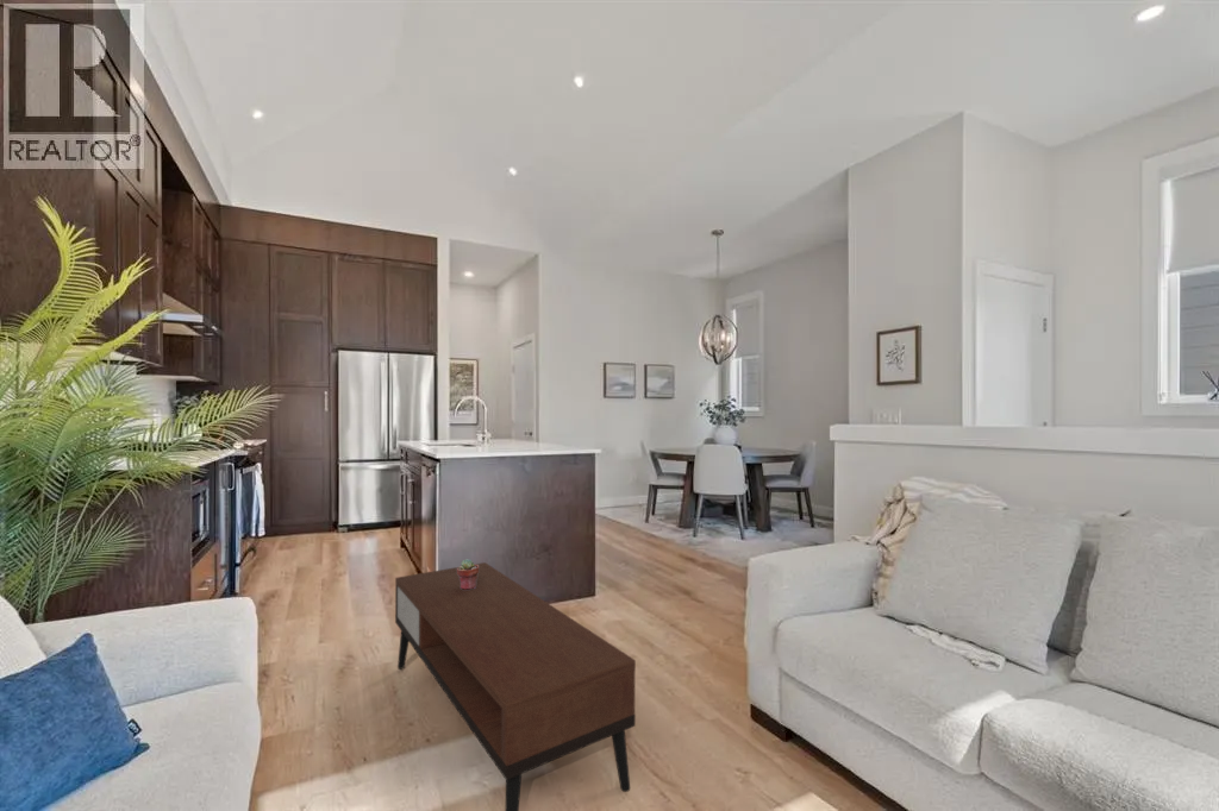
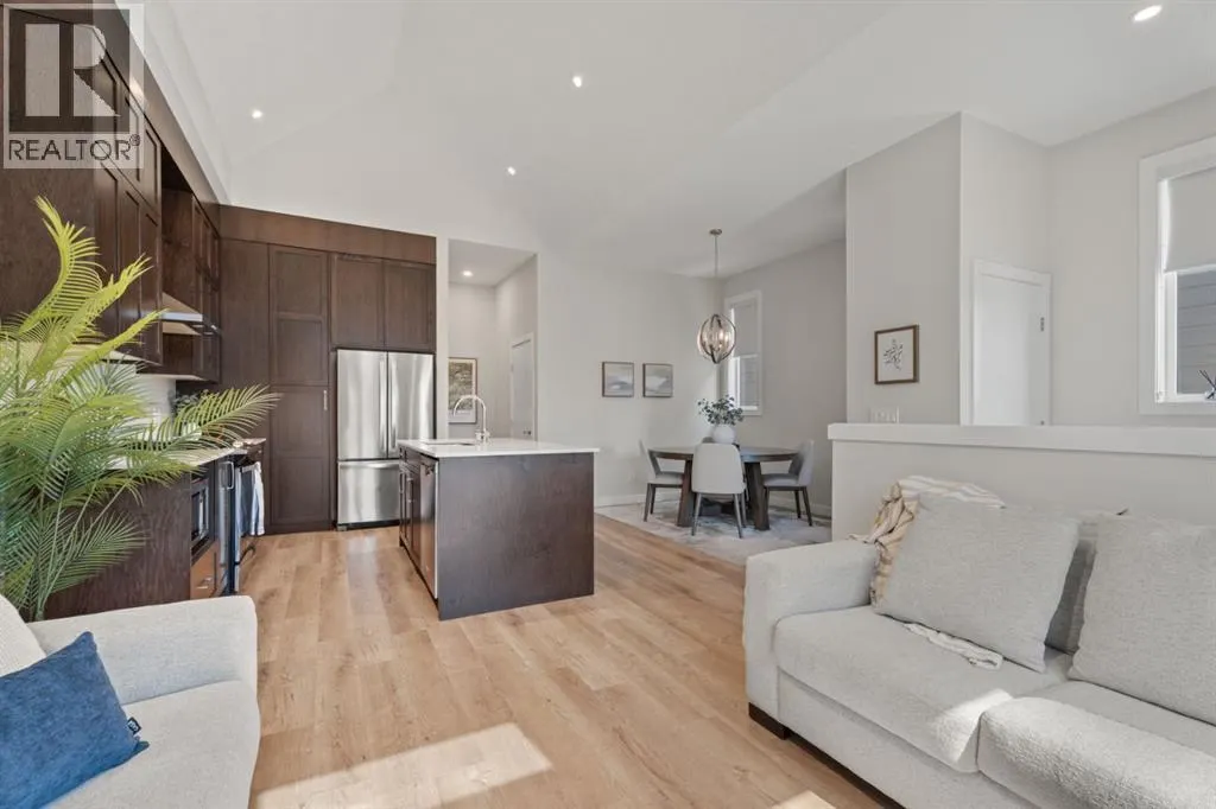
- potted succulent [456,558,479,590]
- coffee table [394,561,637,811]
